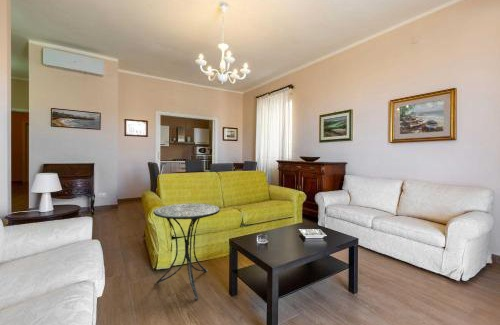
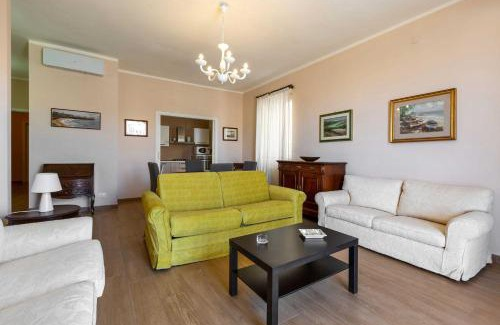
- side table [152,202,221,300]
